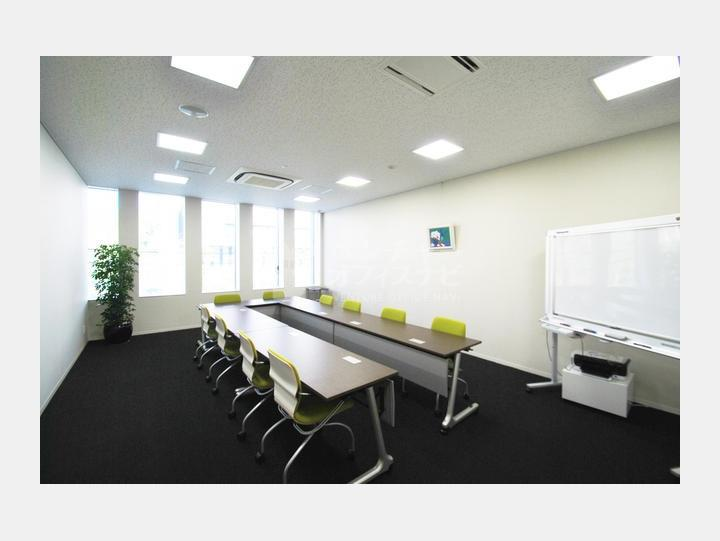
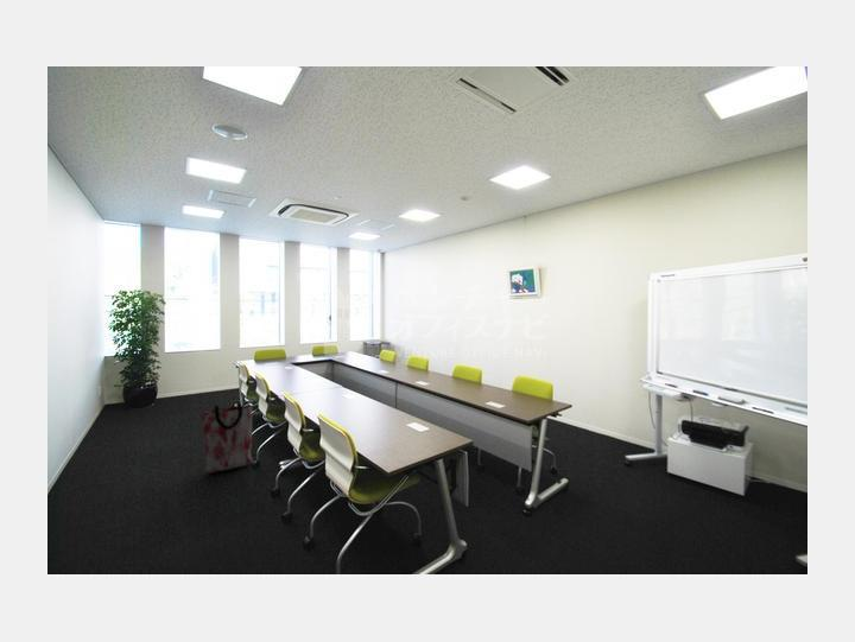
+ bag [201,401,254,473]
